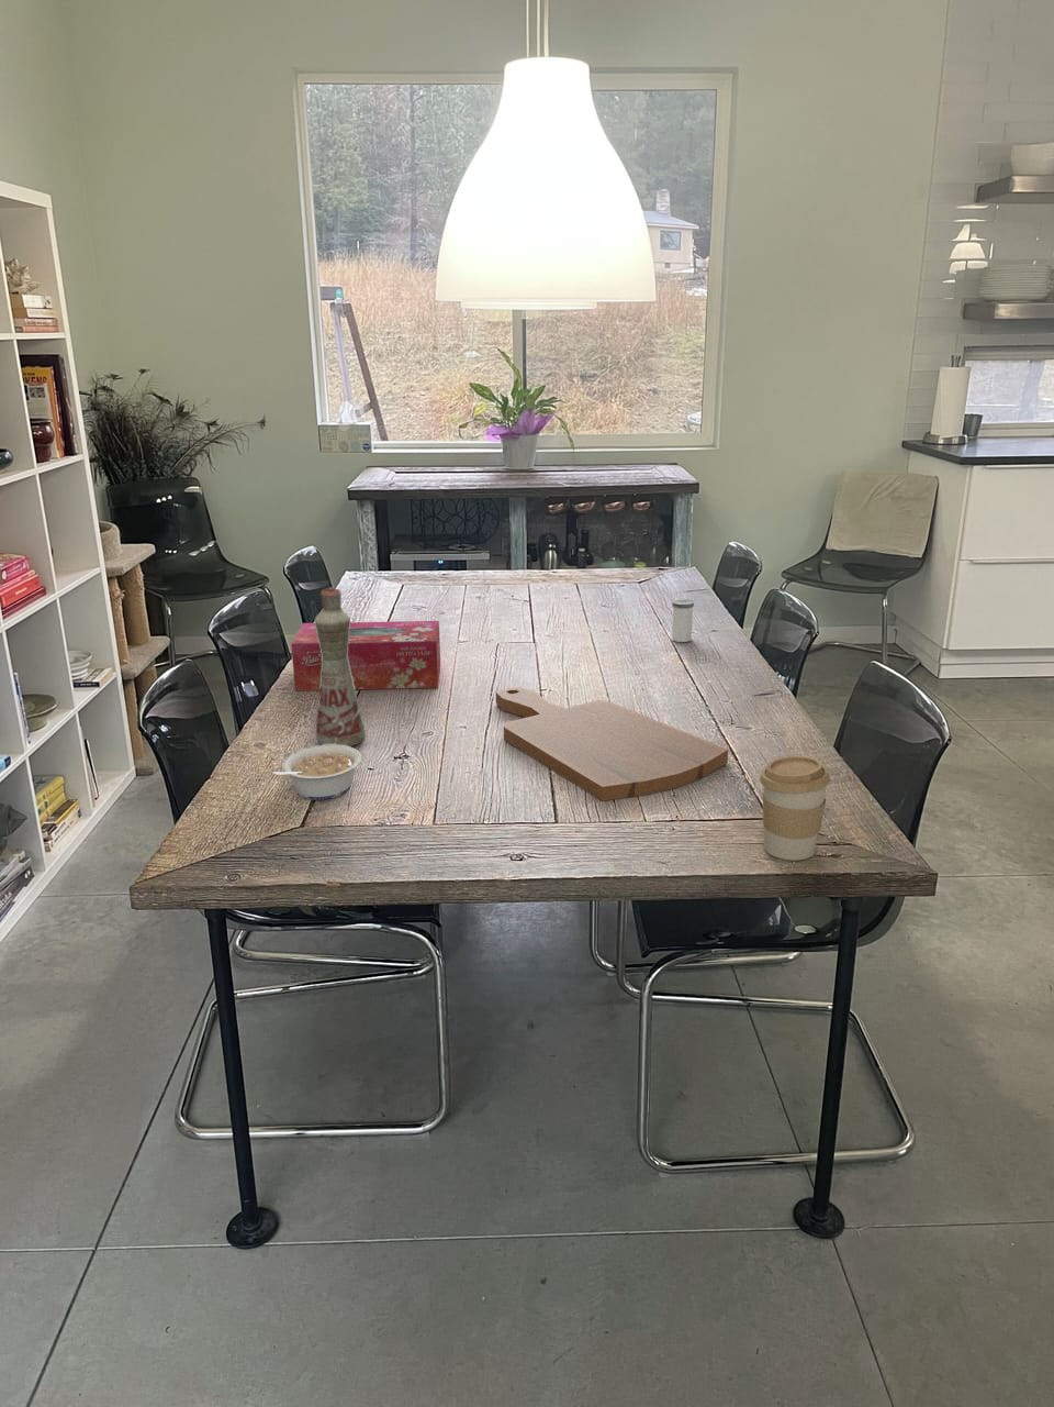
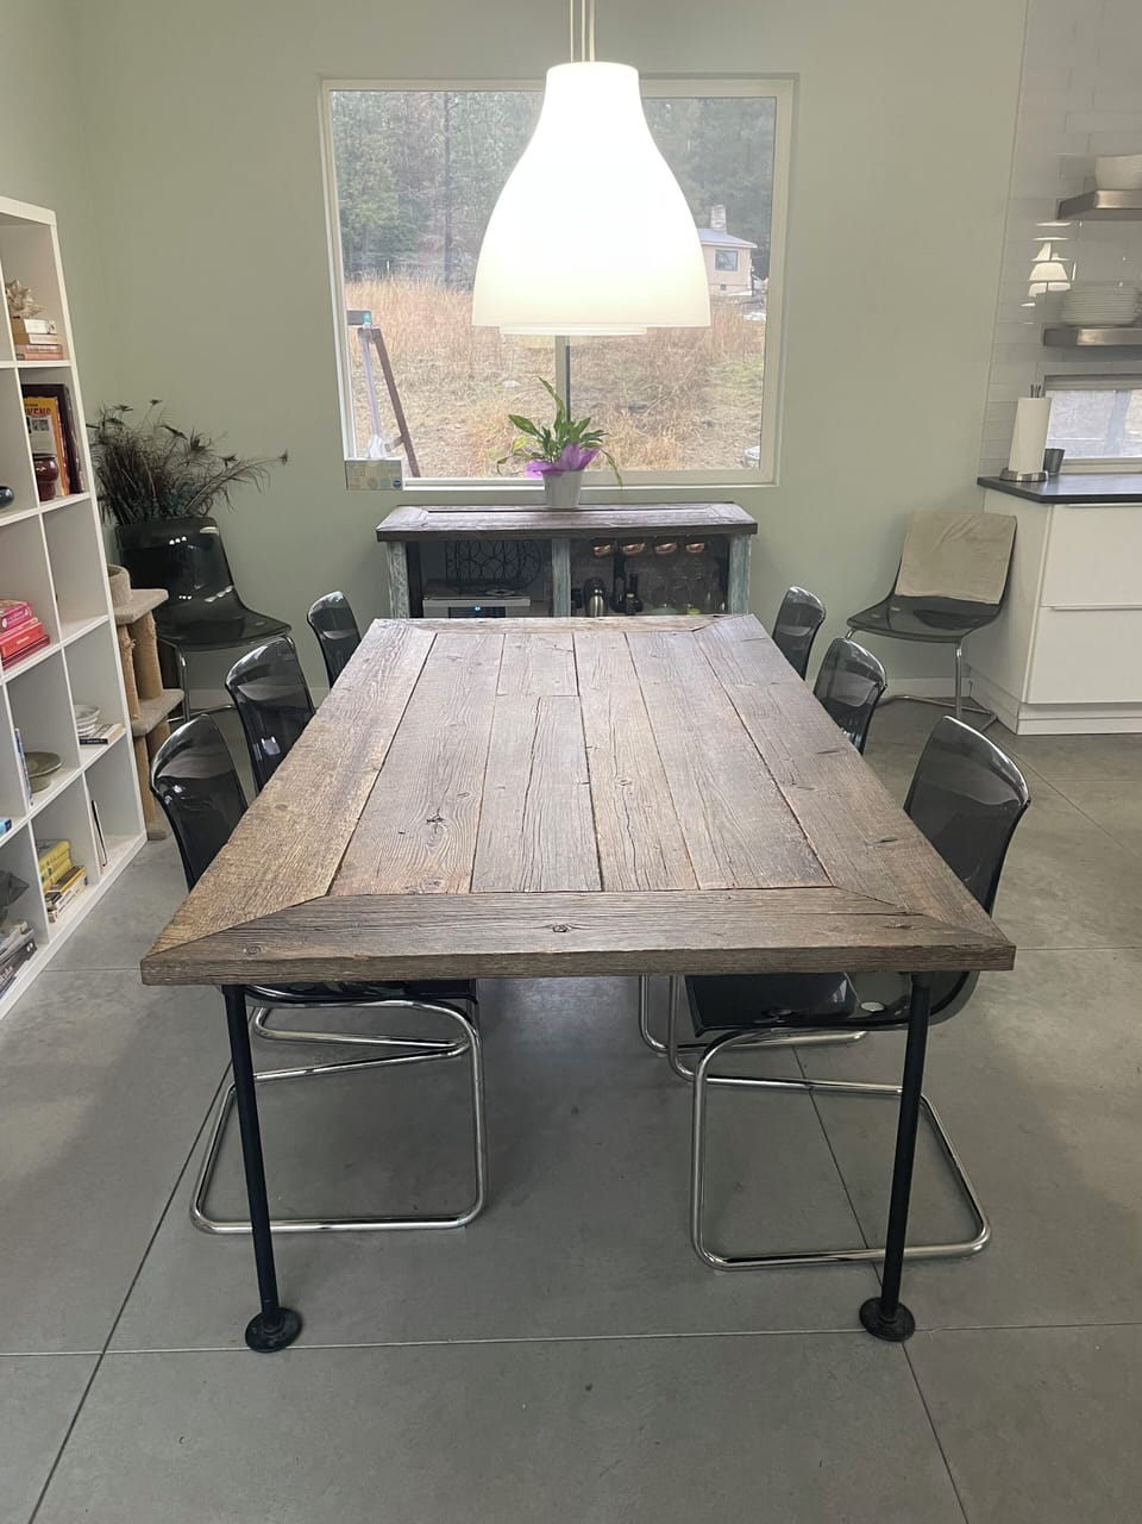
- salt shaker [671,598,695,643]
- legume [271,744,362,801]
- coffee cup [758,756,831,862]
- cutting board [495,686,728,802]
- tissue box [290,620,442,691]
- bottle [313,586,366,748]
